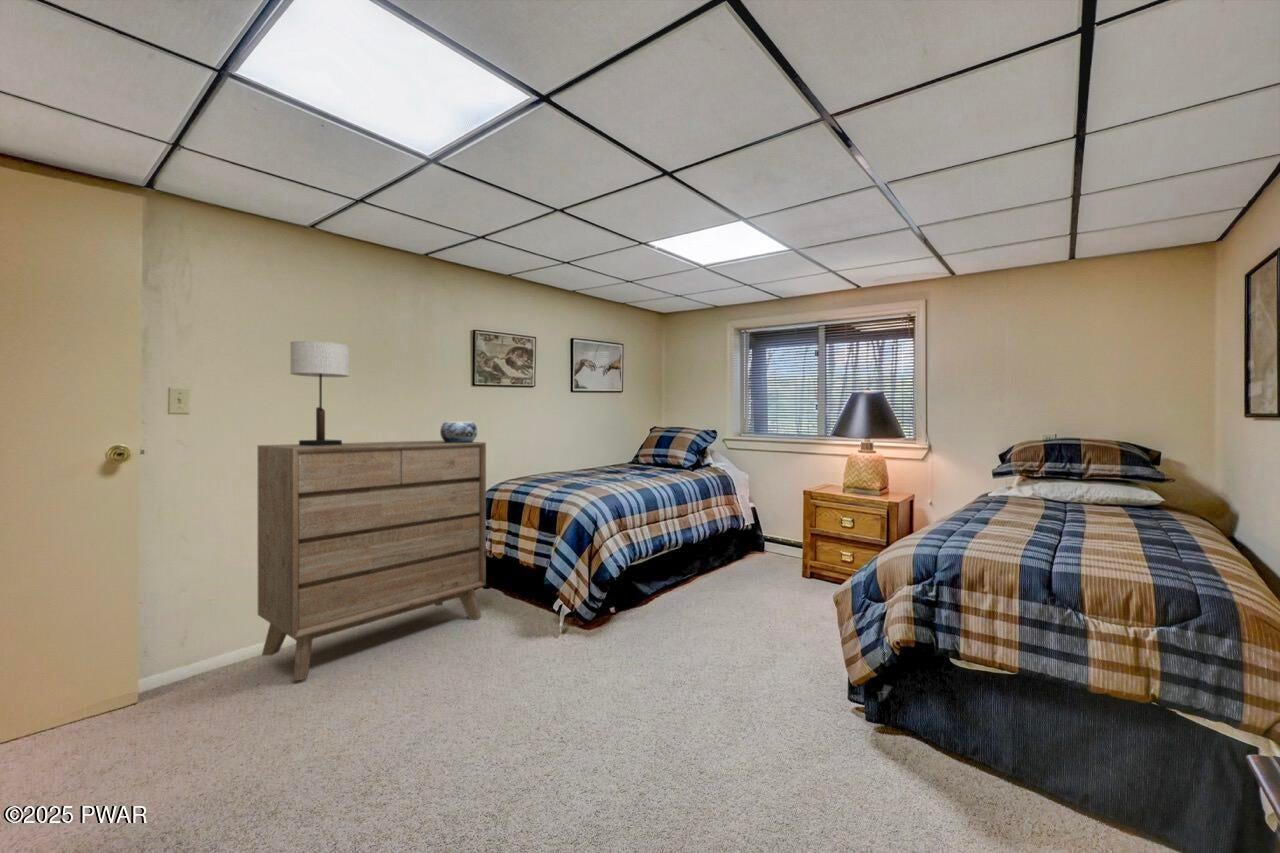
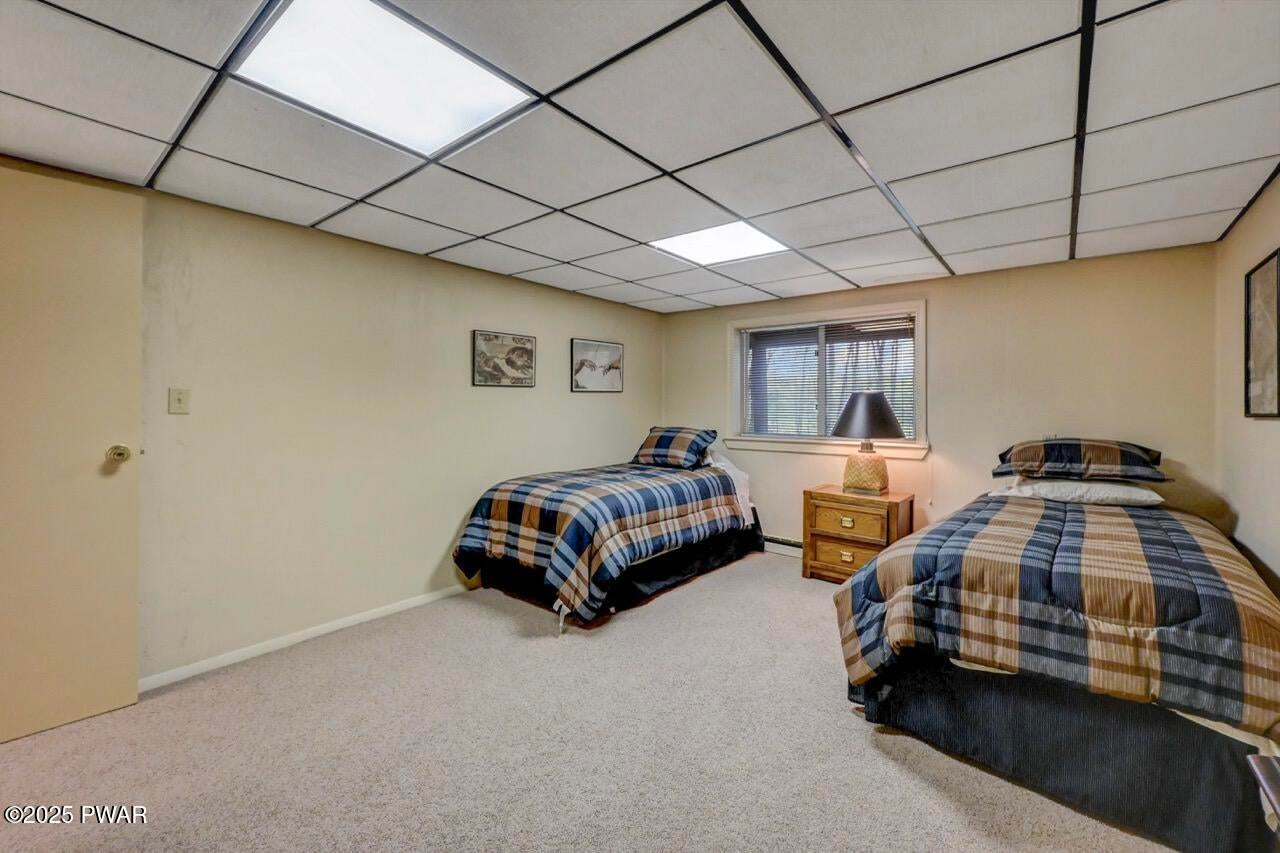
- decorative bowl [439,421,478,443]
- table lamp [289,340,351,446]
- dresser [257,440,487,682]
